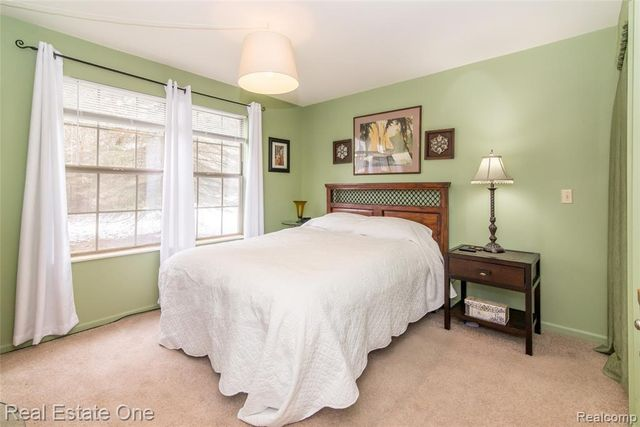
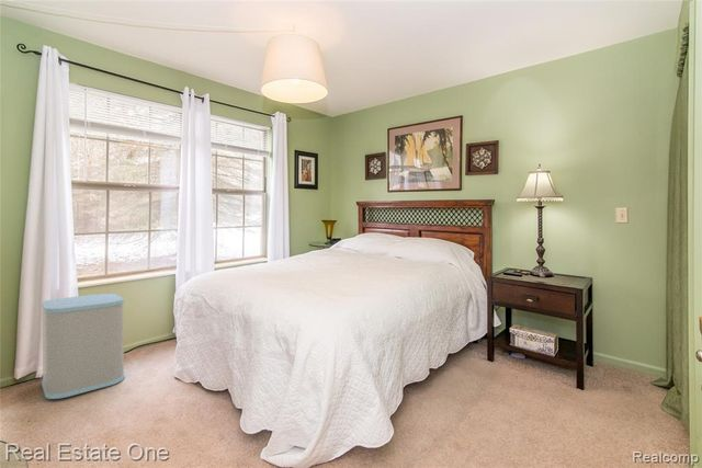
+ laundry basket [41,293,126,400]
